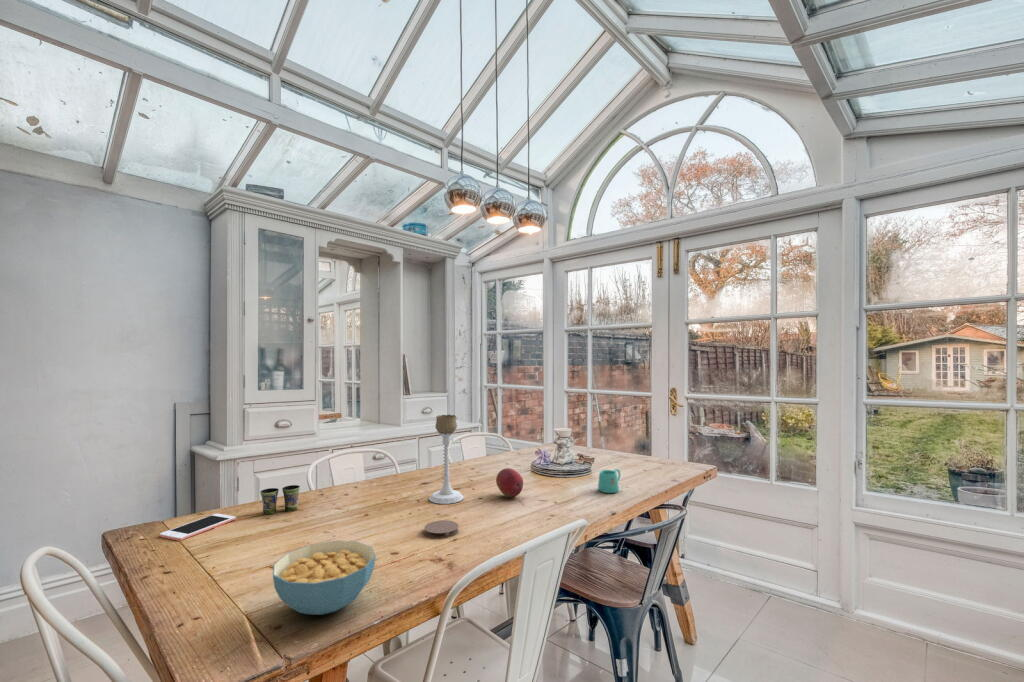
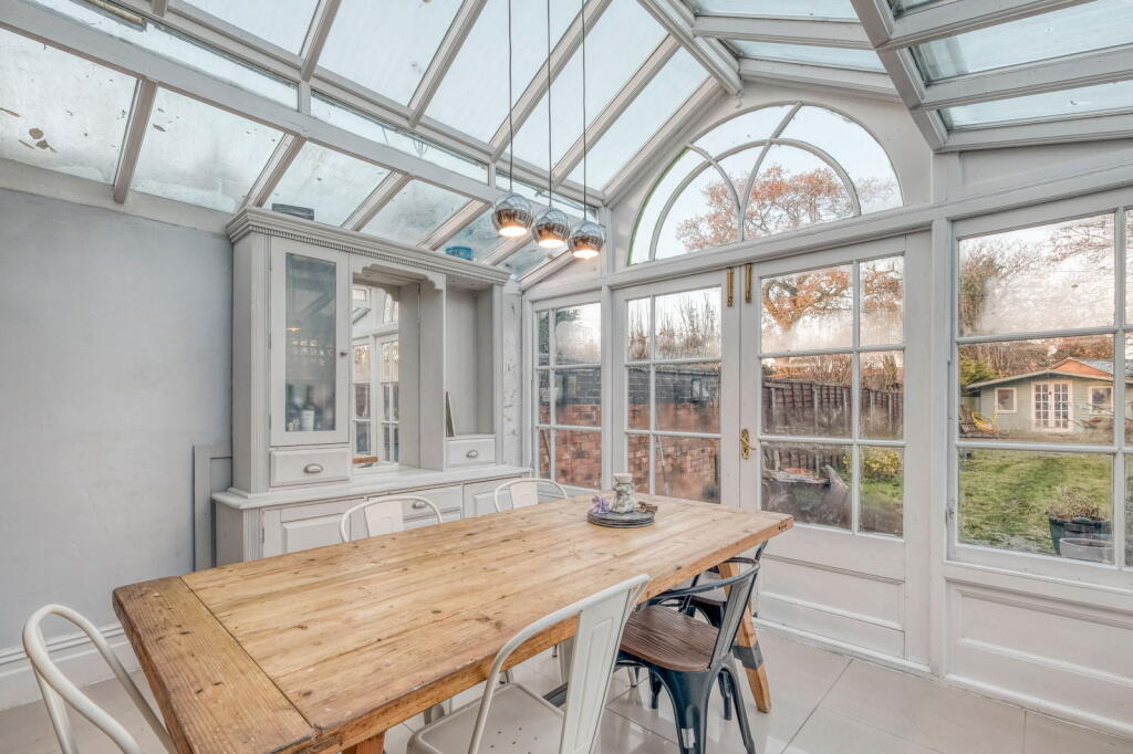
- mug [597,468,622,494]
- cup [259,484,301,516]
- coaster [423,519,459,539]
- candle holder [428,414,464,505]
- cereal bowl [272,540,377,616]
- cell phone [159,513,237,542]
- fruit [495,467,524,499]
